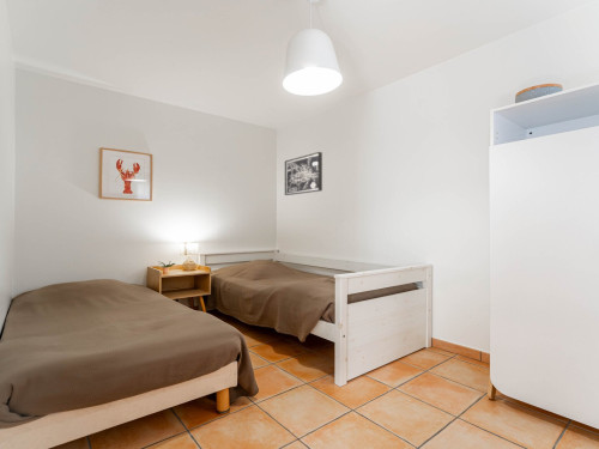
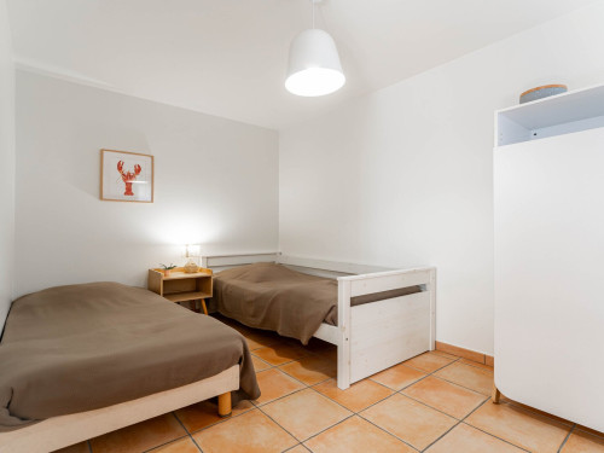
- wall art [284,151,323,196]
